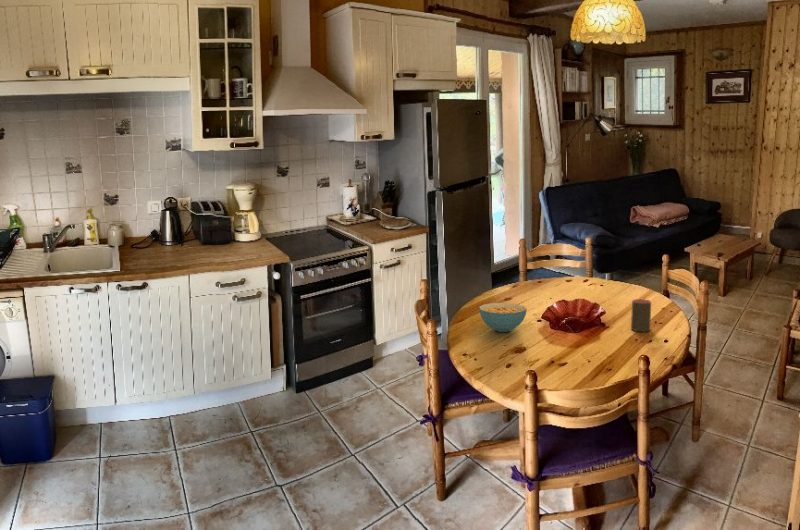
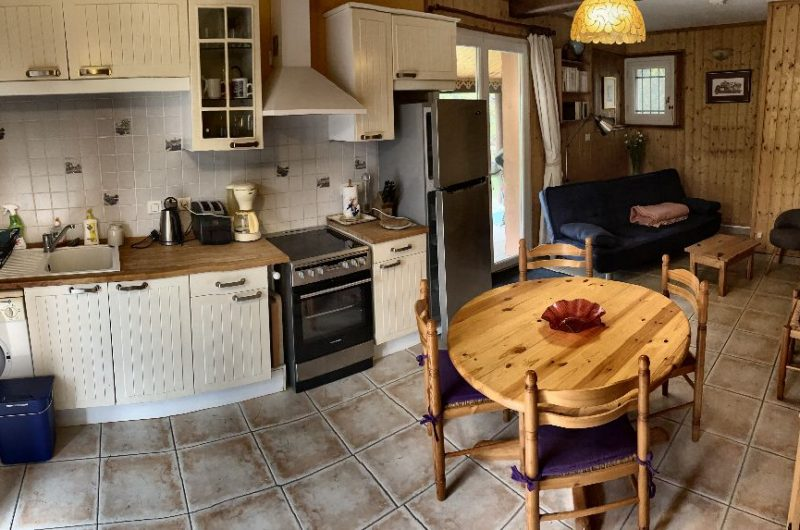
- cereal bowl [478,302,528,333]
- cup [630,298,652,333]
